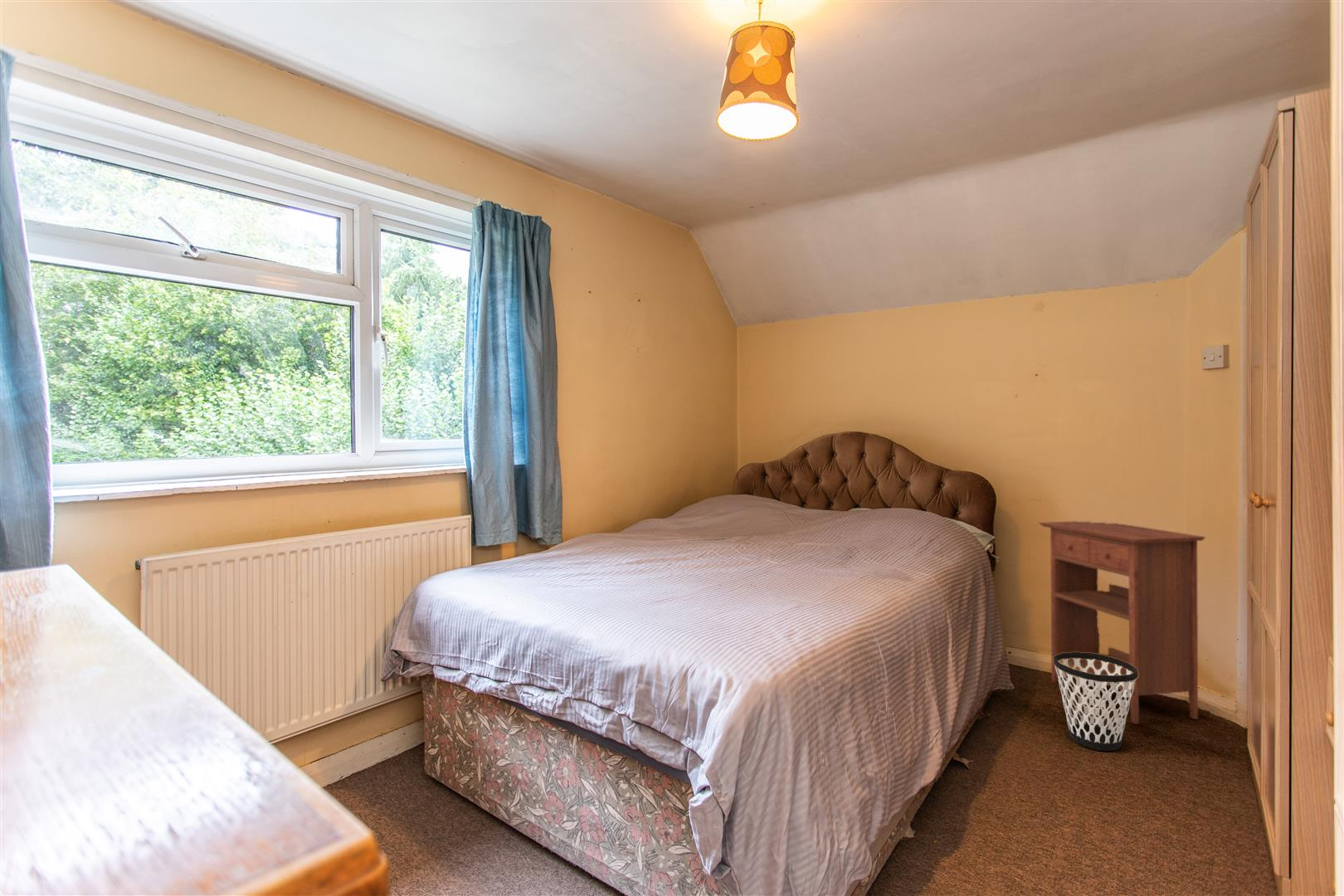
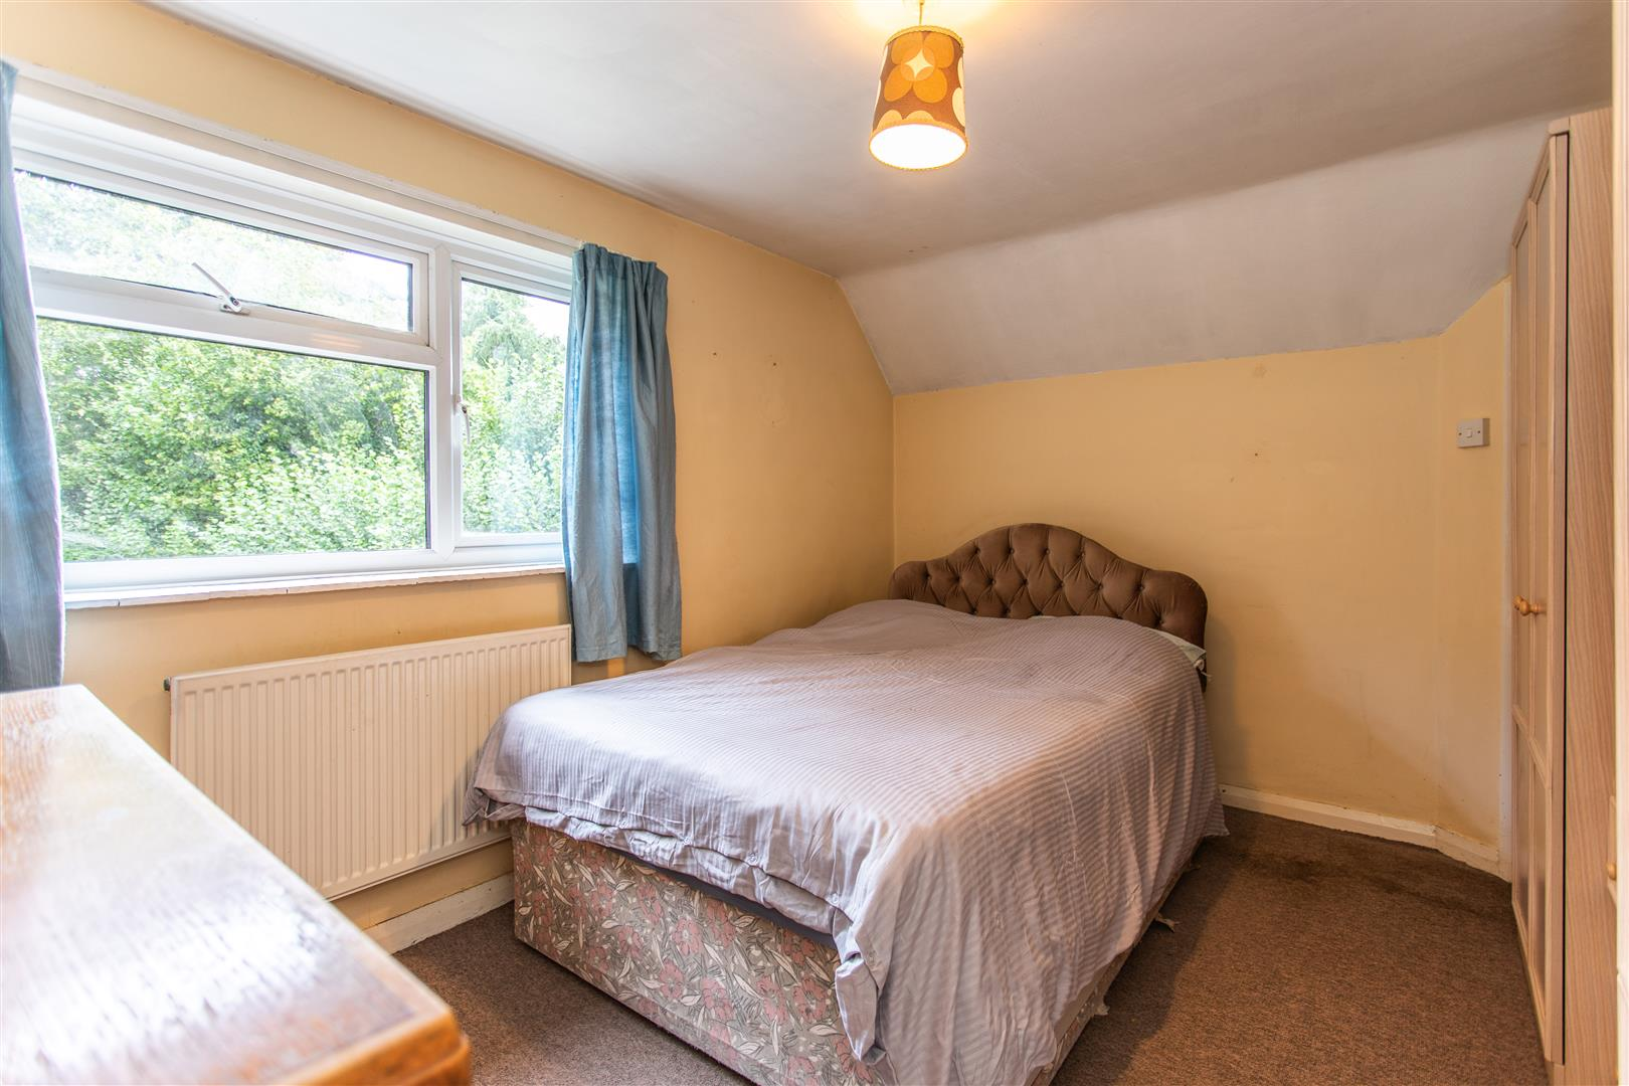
- nightstand [1038,520,1206,725]
- wastebasket [1054,652,1138,752]
